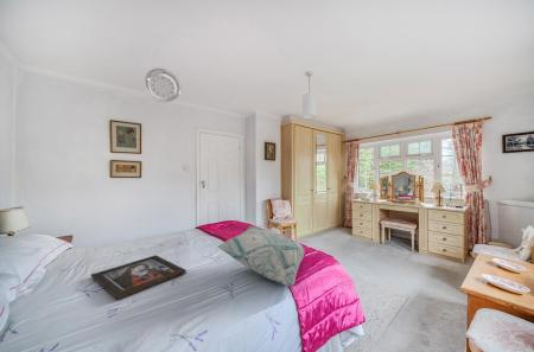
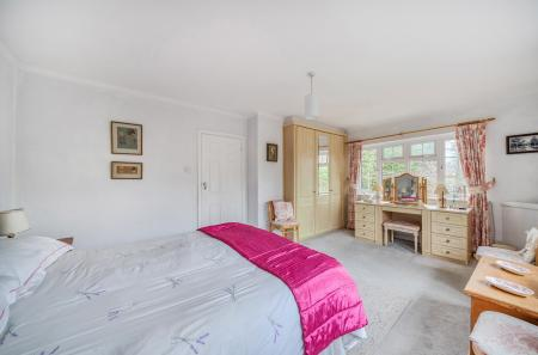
- ceiling light [142,68,183,103]
- religious icon [90,255,187,301]
- decorative pillow [217,225,306,288]
